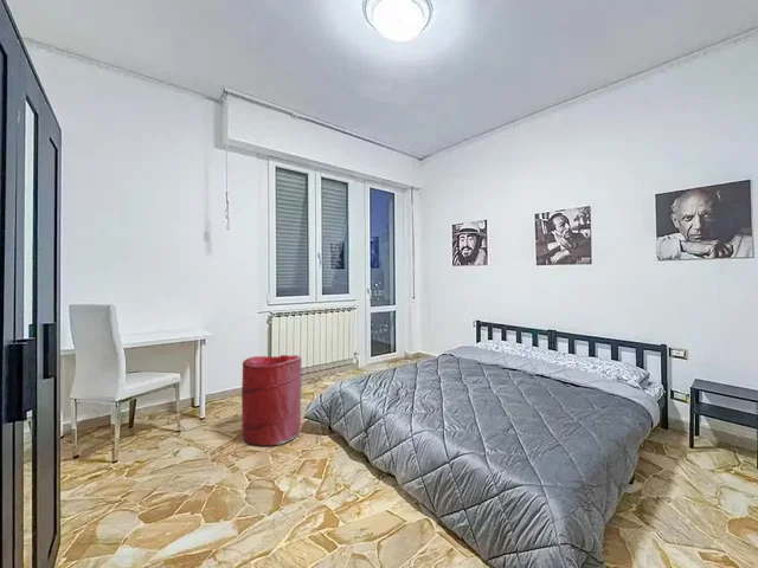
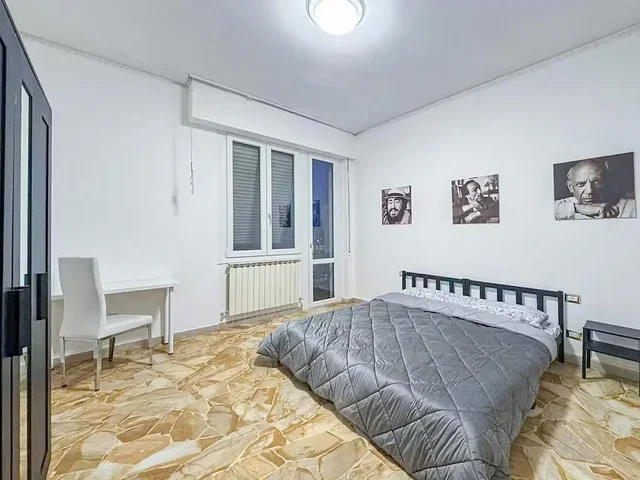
- laundry hamper [240,354,303,447]
